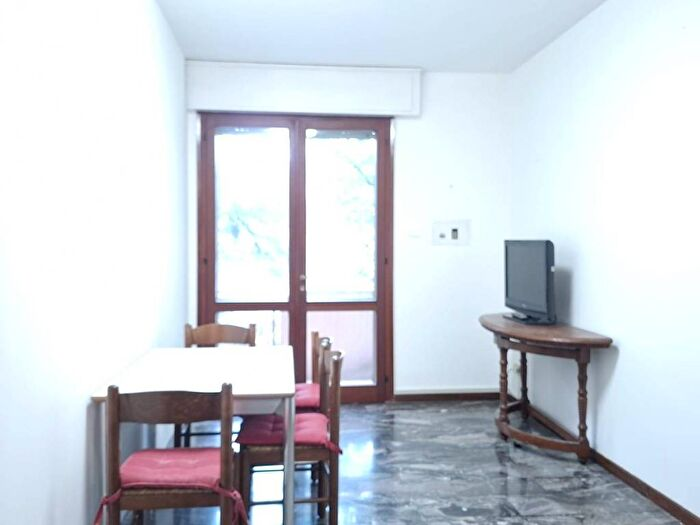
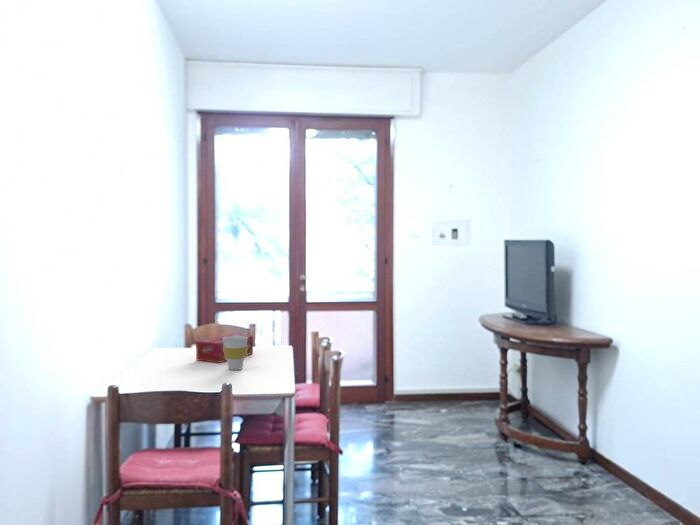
+ cup [223,336,248,371]
+ tissue box [195,333,254,364]
